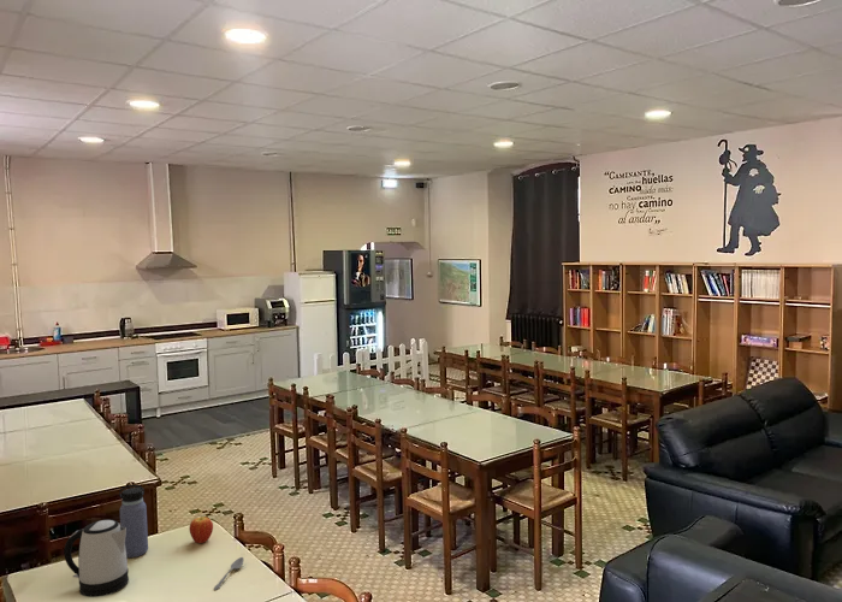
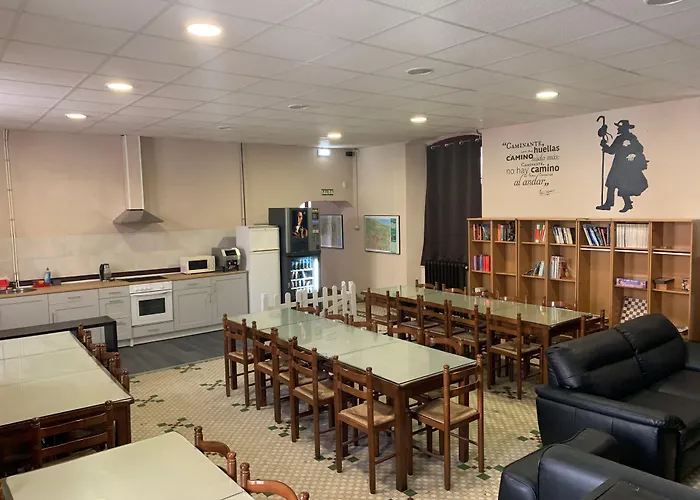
- kettle [63,519,130,598]
- spoon [213,556,245,591]
- water bottle [118,484,149,559]
- fruit [188,515,214,544]
